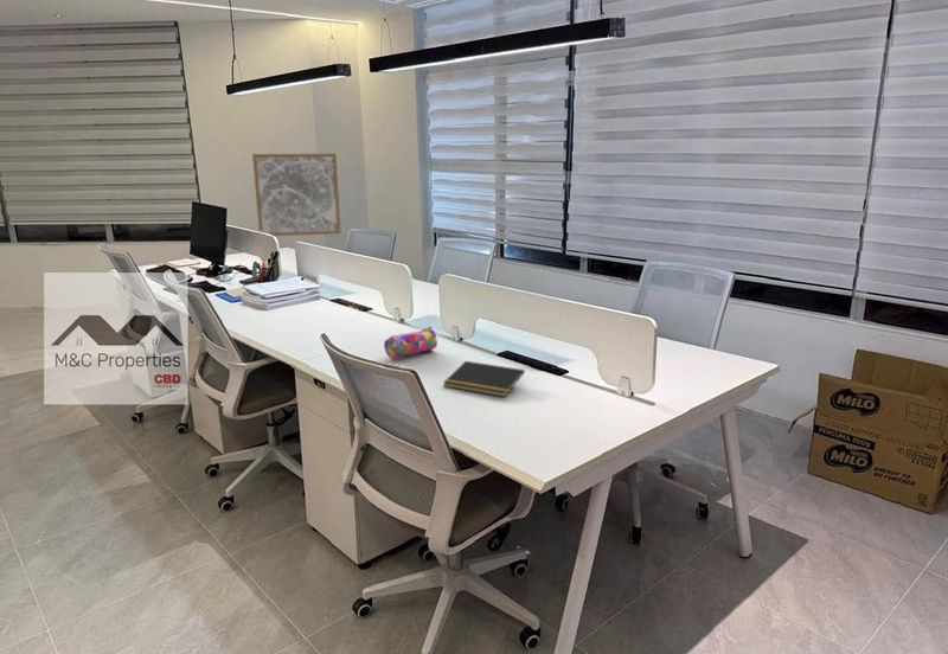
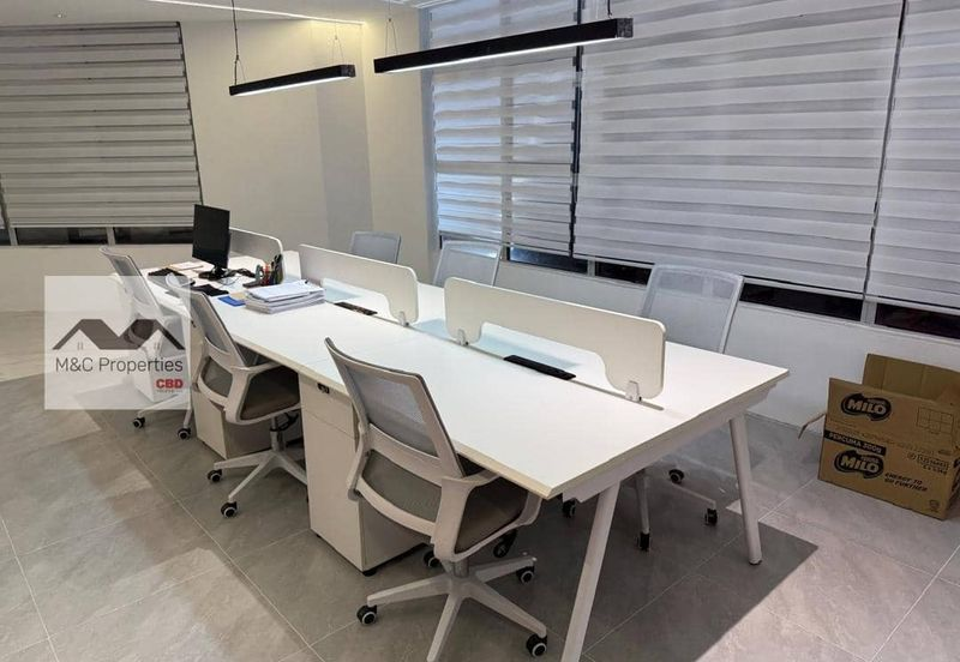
- pencil case [383,326,438,360]
- notepad [442,360,526,398]
- wall art [251,153,341,237]
